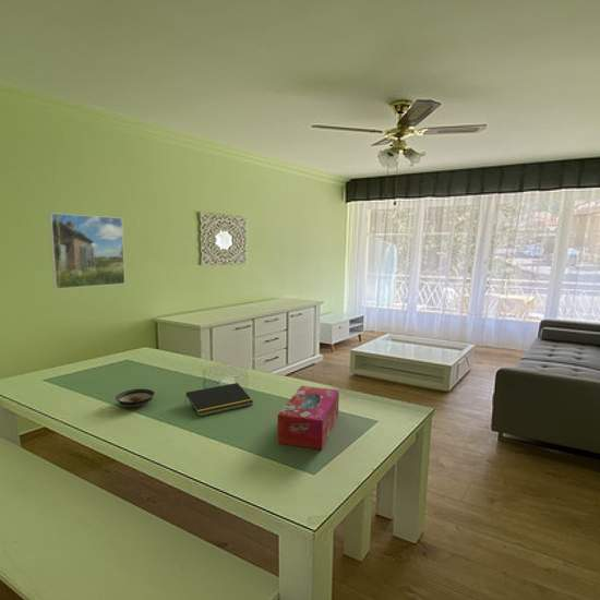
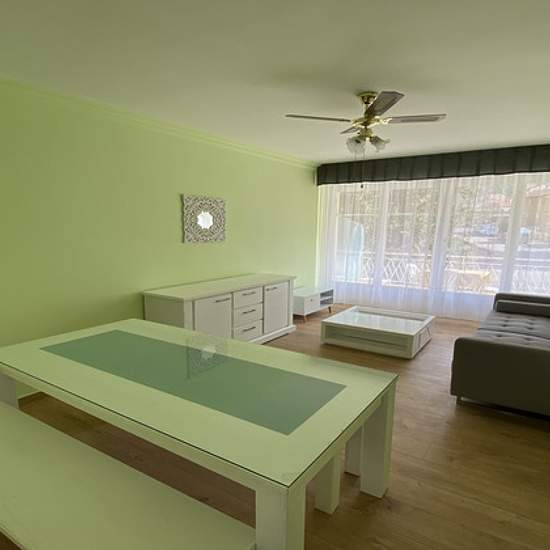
- saucer [115,388,156,408]
- notepad [184,382,254,418]
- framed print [48,212,127,290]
- tissue box [276,385,340,451]
